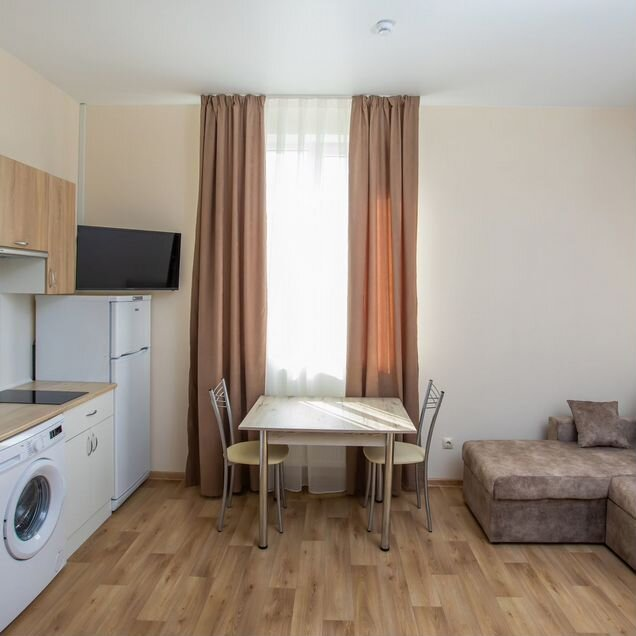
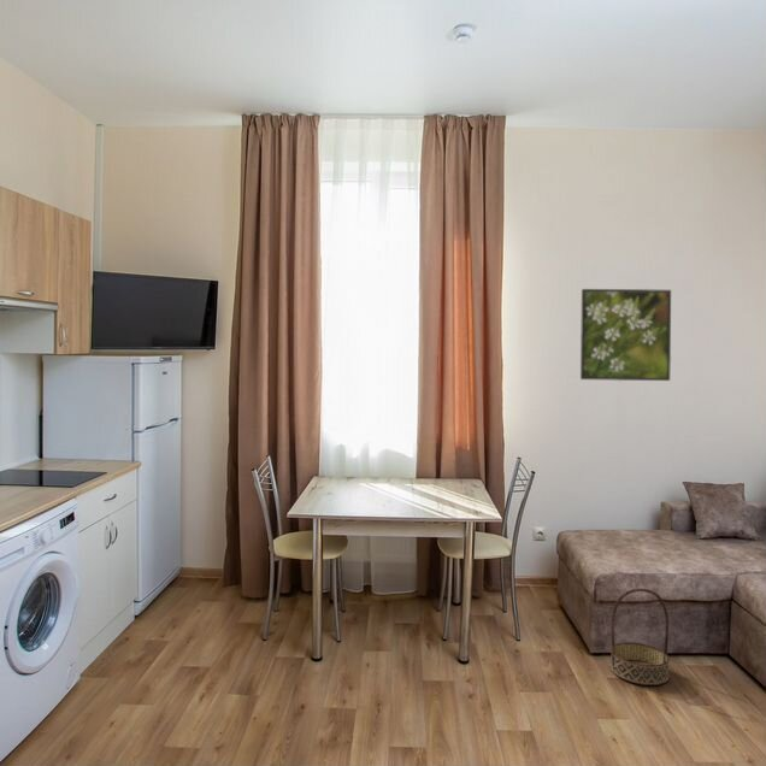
+ basket [609,587,671,687]
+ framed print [579,288,672,382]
